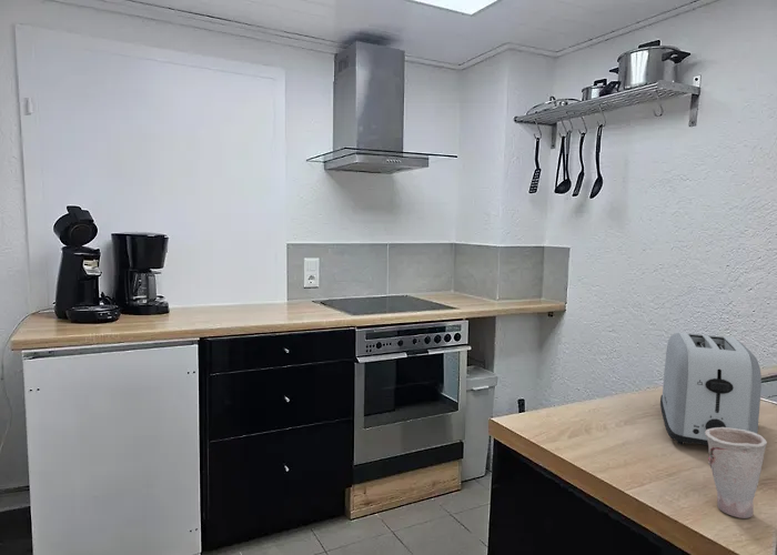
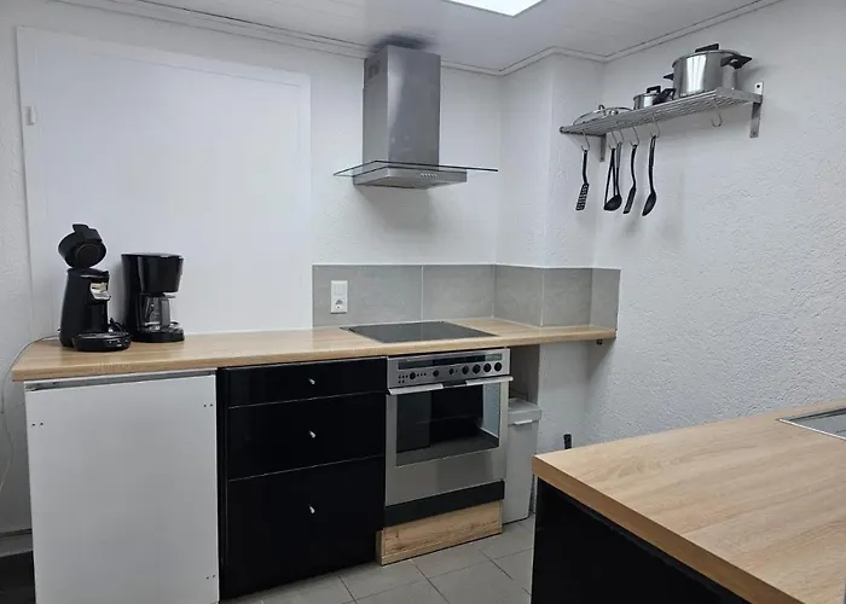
- cup [705,427,768,519]
- toaster [659,331,763,446]
